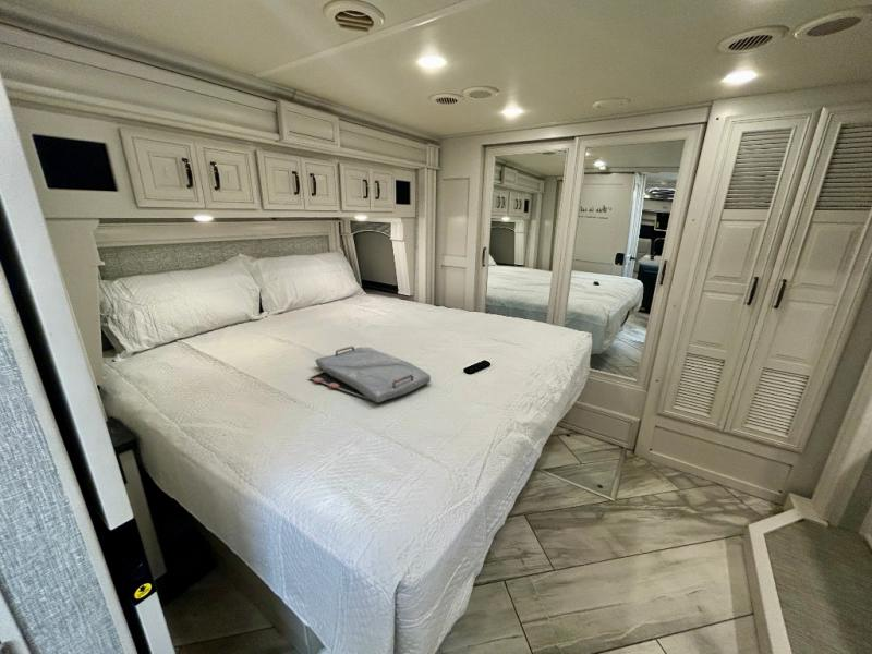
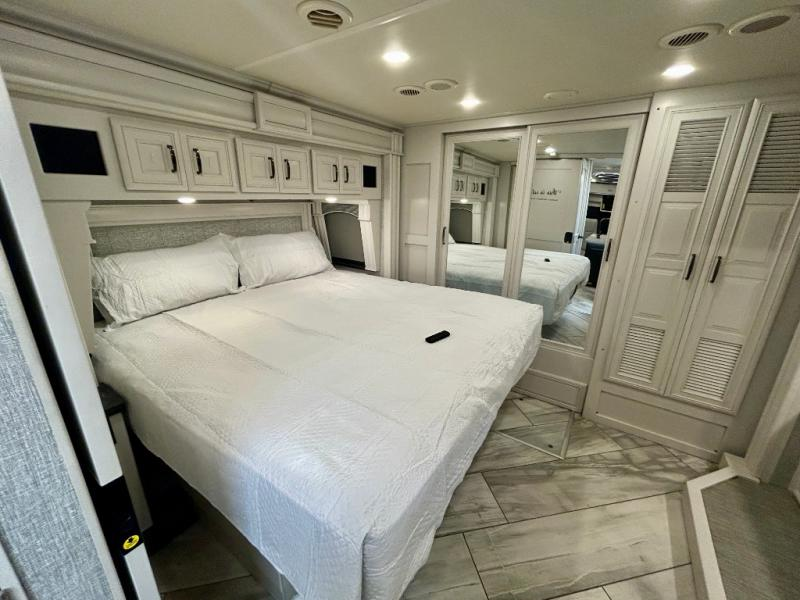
- serving tray [307,346,432,403]
